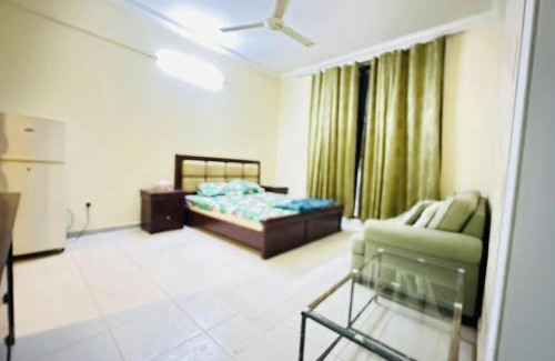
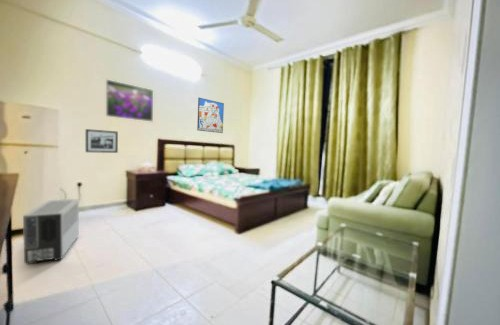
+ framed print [105,79,154,123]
+ wall art [196,97,225,134]
+ picture frame [85,128,119,154]
+ air purifier [22,198,80,266]
